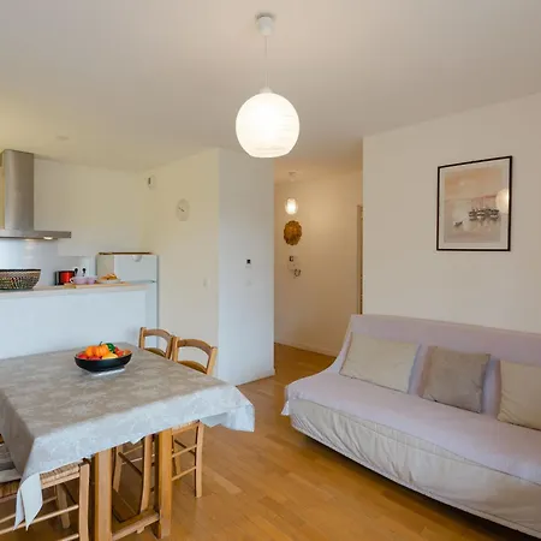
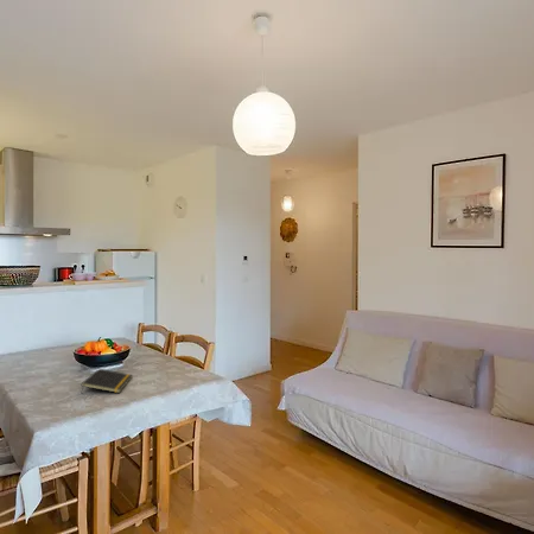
+ notepad [81,368,133,394]
